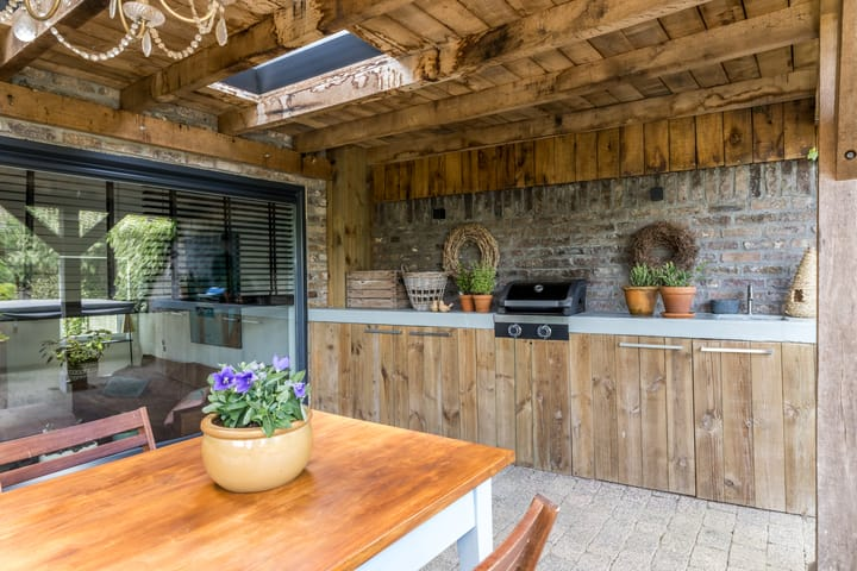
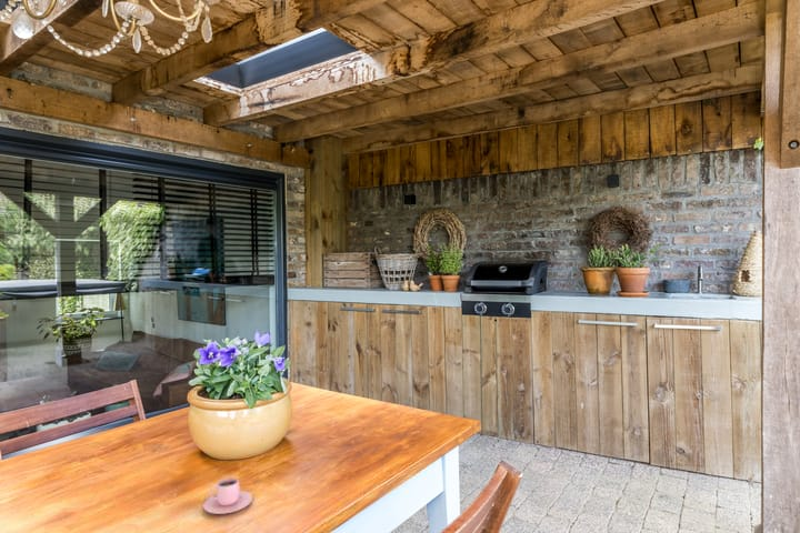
+ teacup [202,476,253,515]
